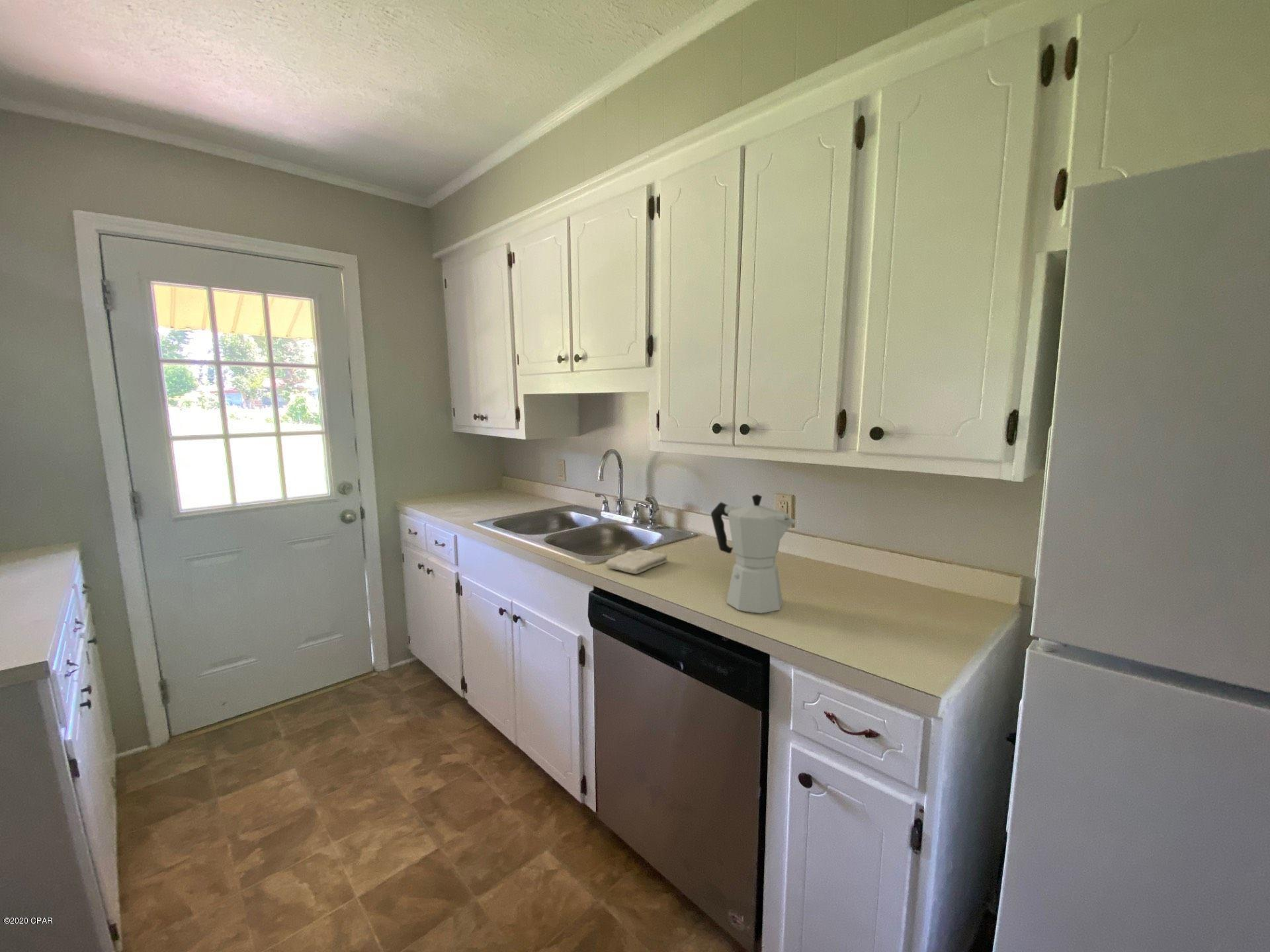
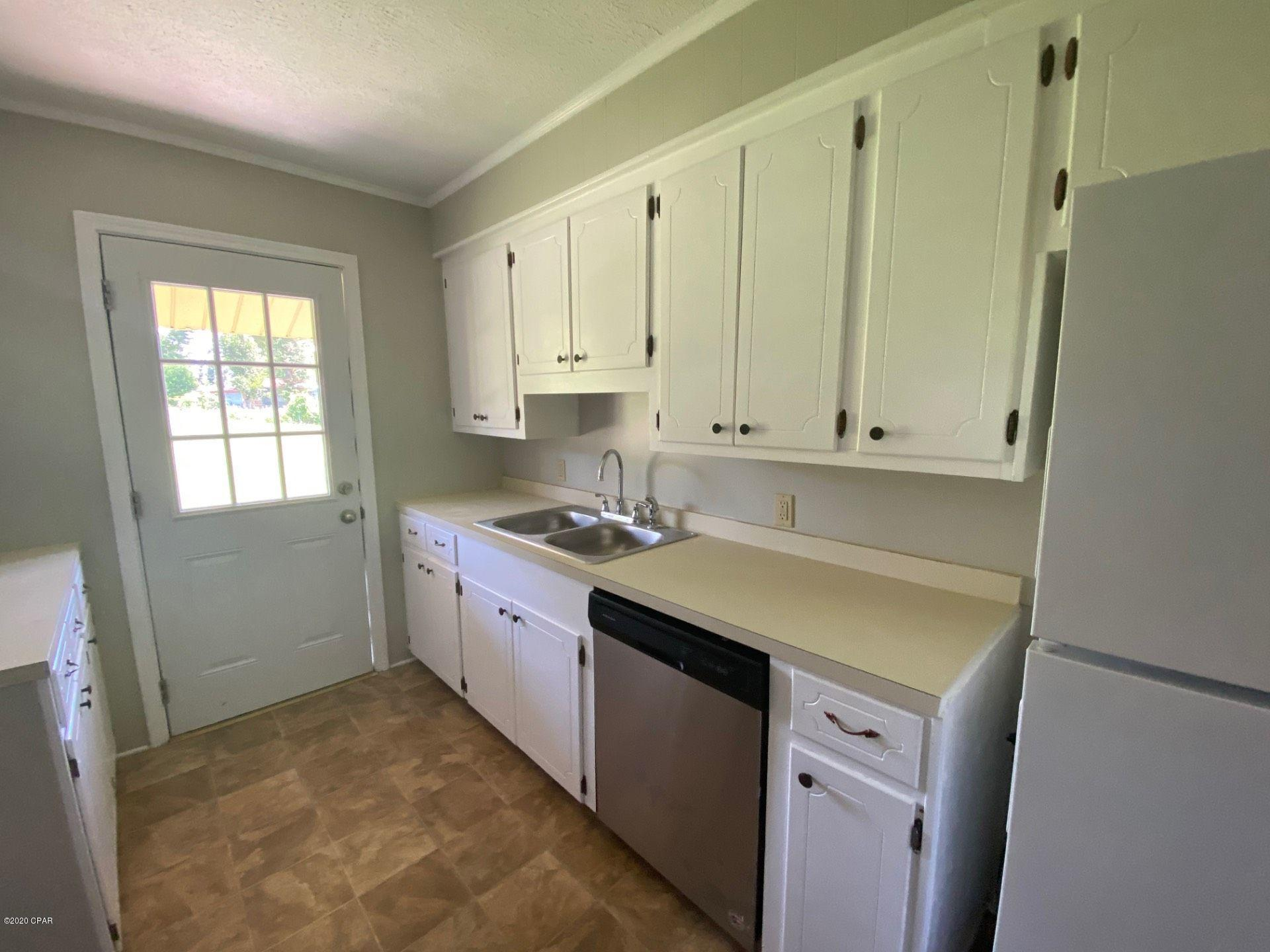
- moka pot [710,494,797,614]
- washcloth [605,549,668,575]
